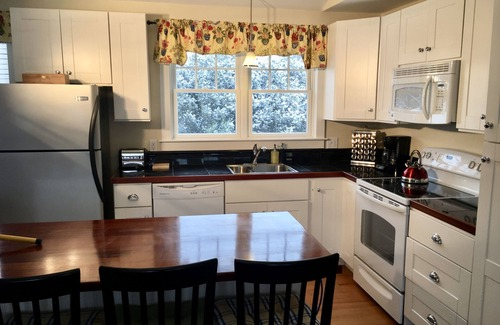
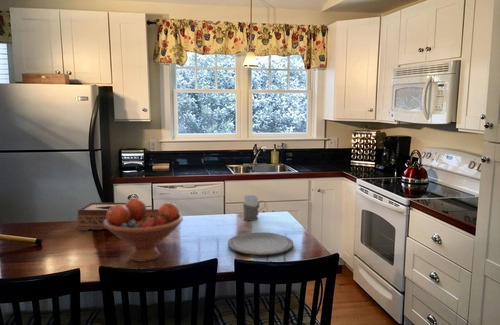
+ mug [242,194,267,221]
+ tissue box [76,202,126,231]
+ fruit bowl [104,197,184,263]
+ plate [227,231,294,256]
